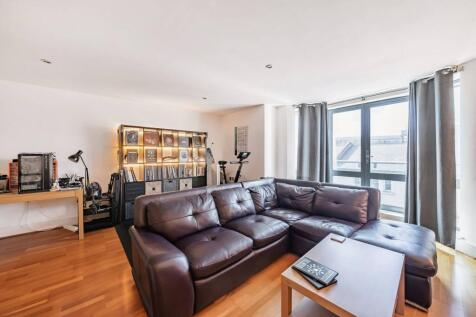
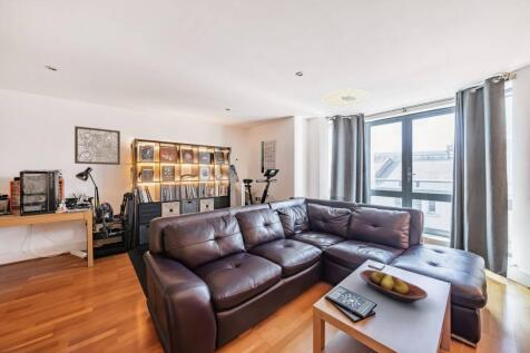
+ fruit bowl [359,268,429,304]
+ ceiling light [322,87,372,107]
+ wall art [73,125,121,166]
